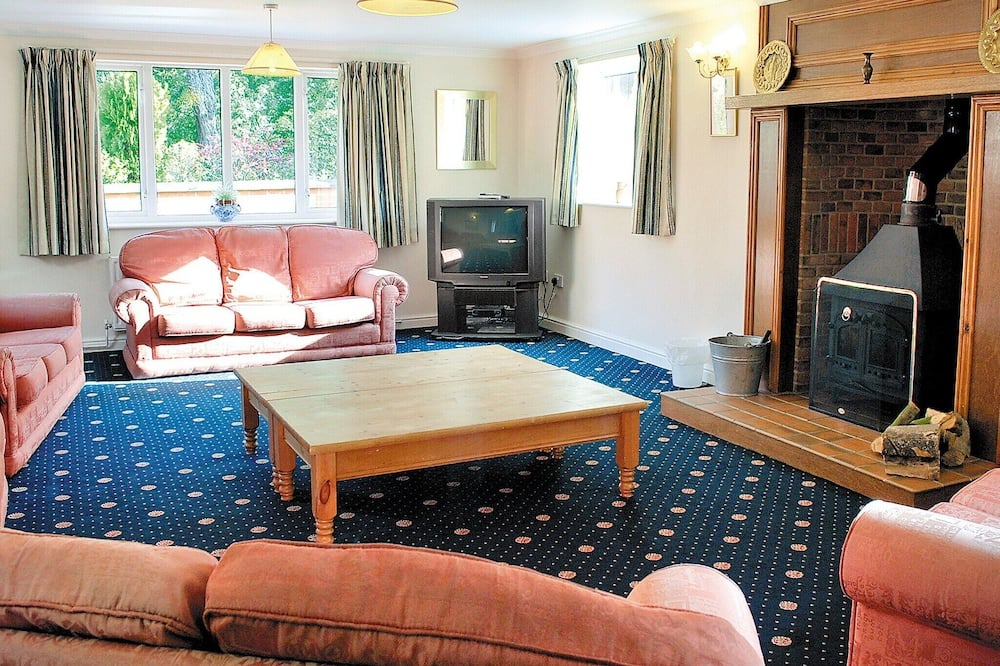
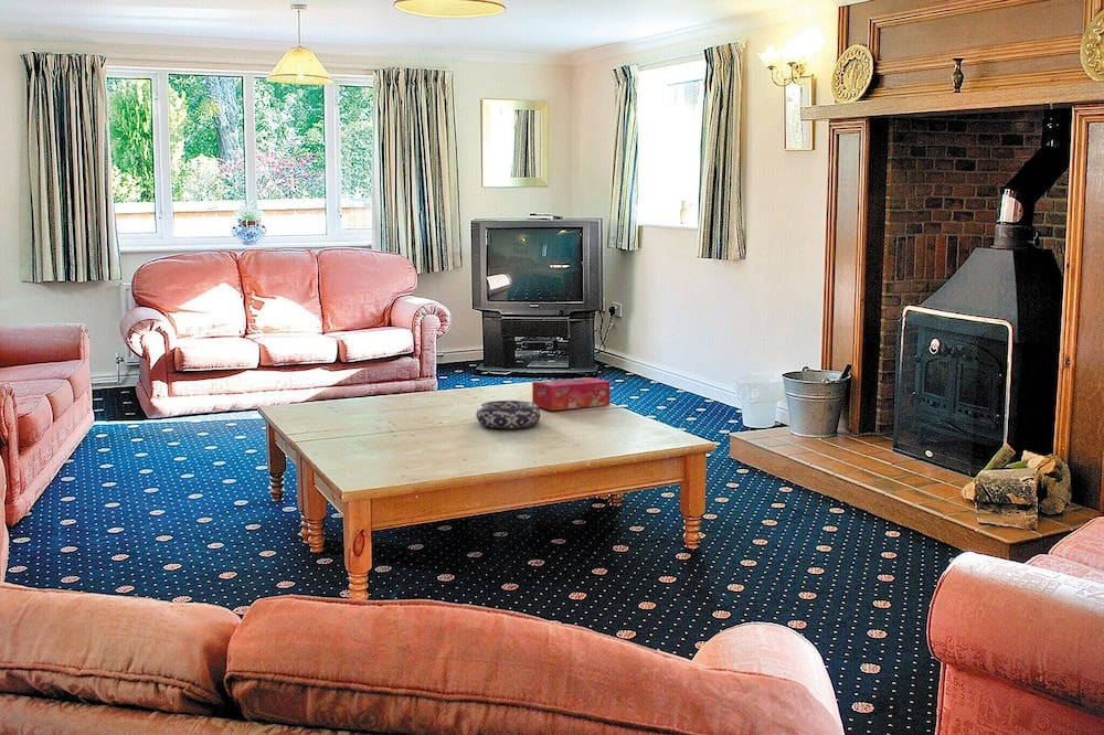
+ tissue box [531,376,612,412]
+ decorative bowl [475,400,541,429]
